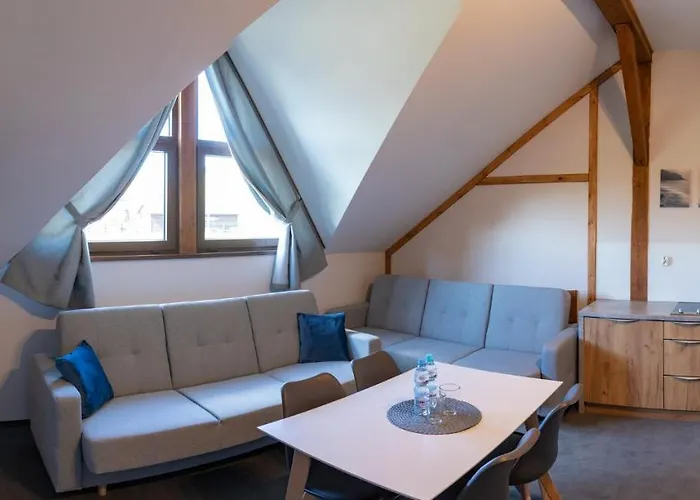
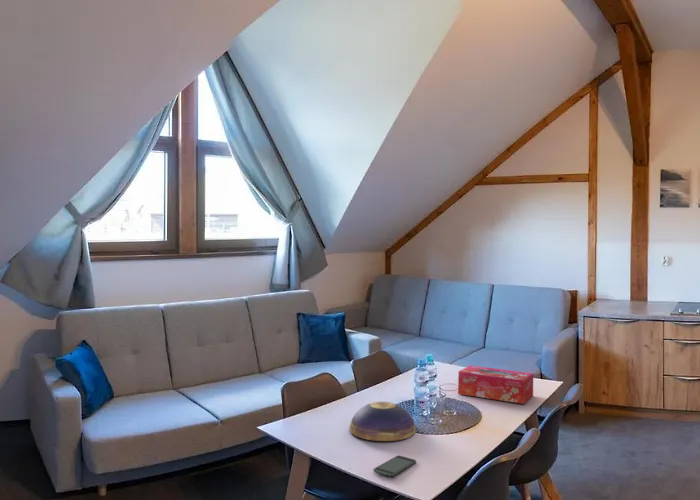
+ decorative bowl [349,401,416,442]
+ smartphone [373,455,417,478]
+ tissue box [457,364,534,405]
